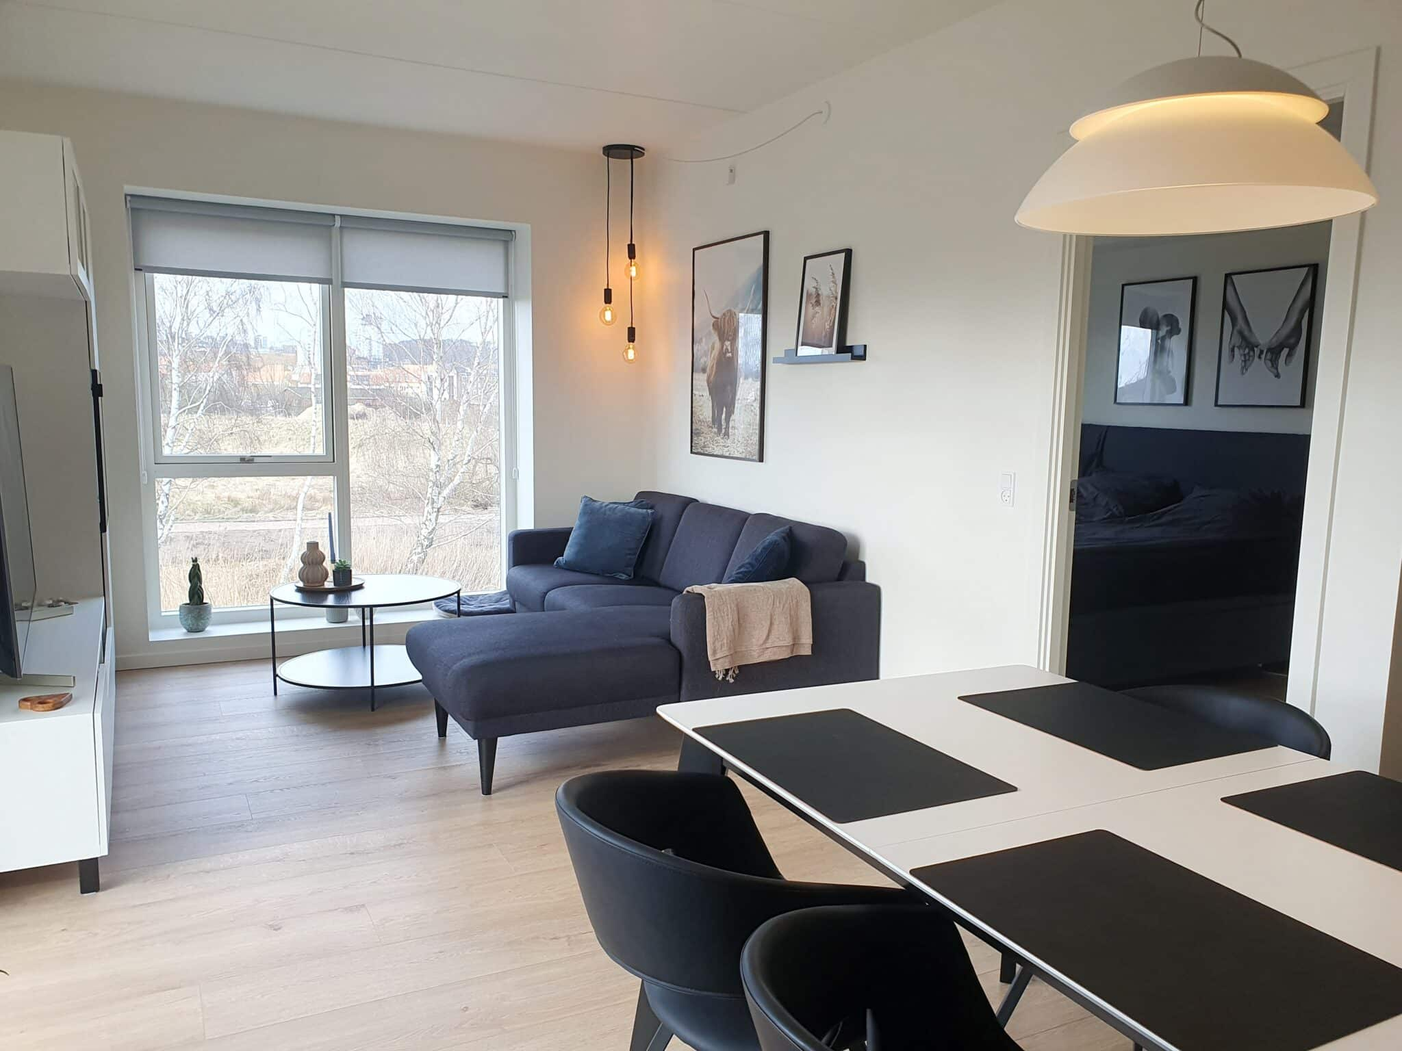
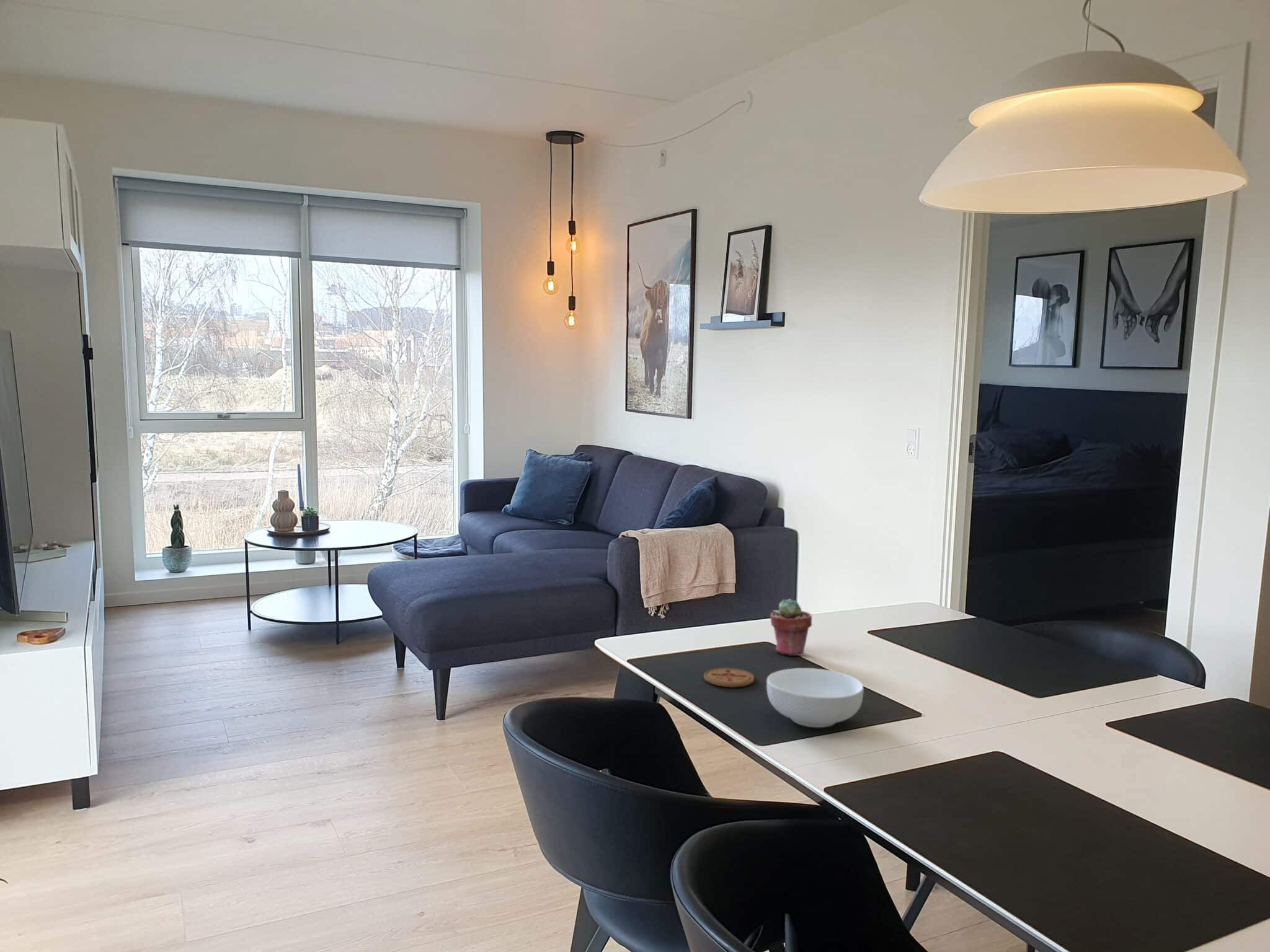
+ coaster [703,668,755,688]
+ potted succulent [770,598,812,656]
+ cereal bowl [766,668,864,728]
